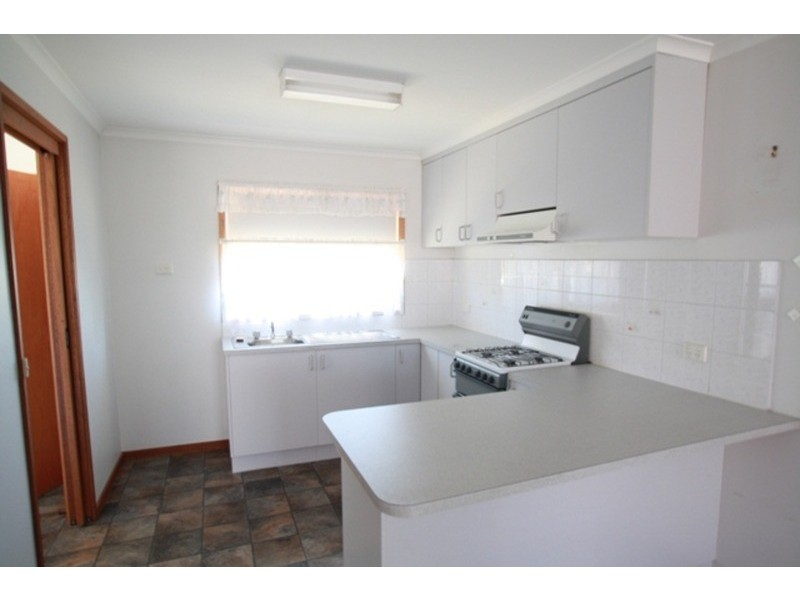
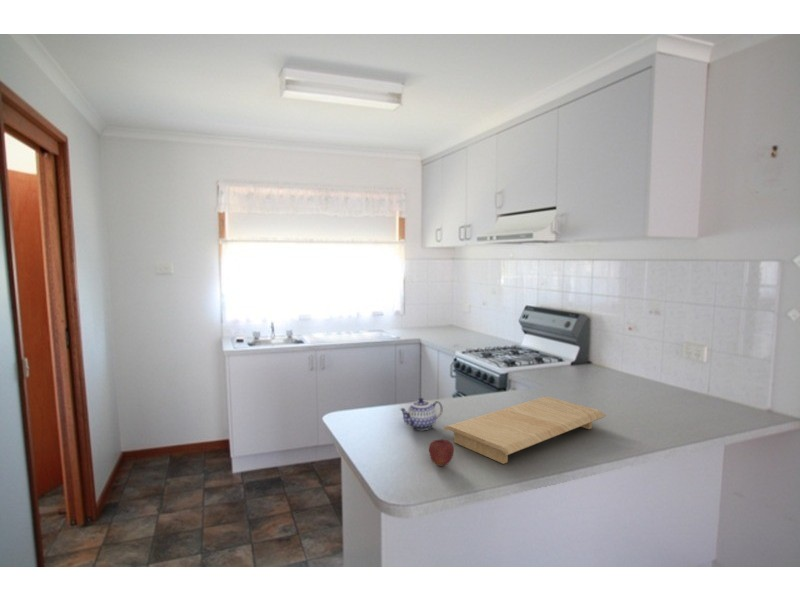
+ teapot [398,397,444,431]
+ fruit [428,438,455,467]
+ cutting board [443,396,607,465]
